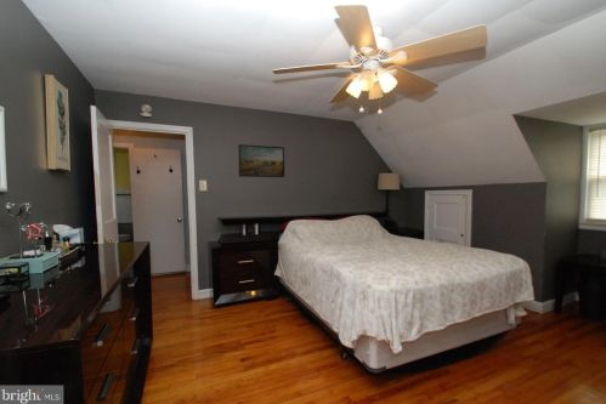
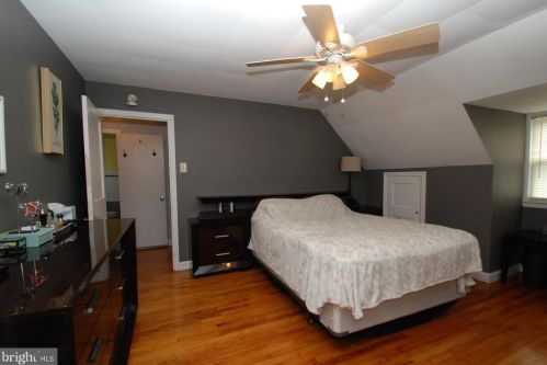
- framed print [237,143,285,178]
